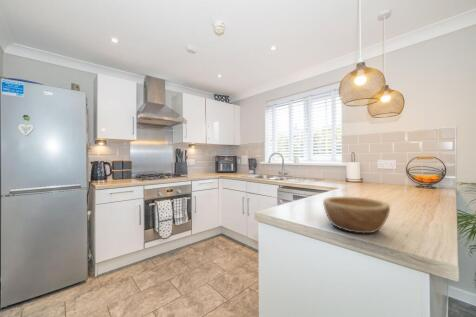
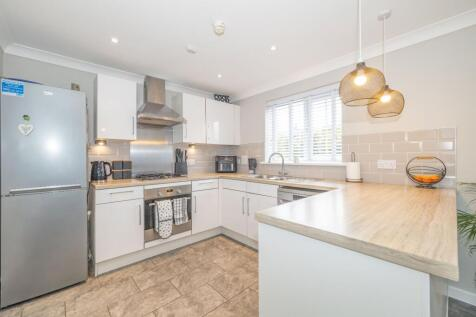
- bowl [322,196,391,235]
